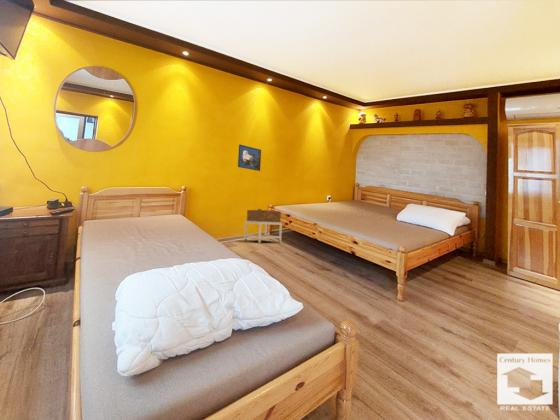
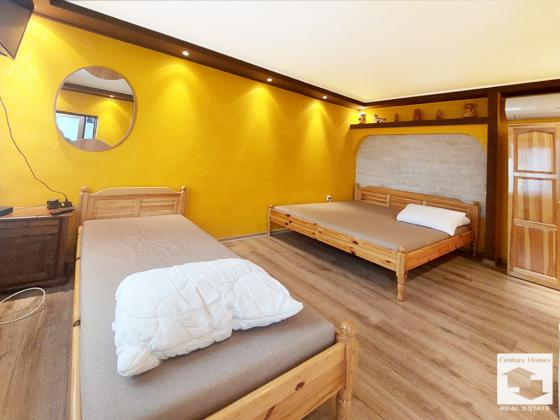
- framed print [237,143,262,172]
- nightstand [243,208,283,244]
